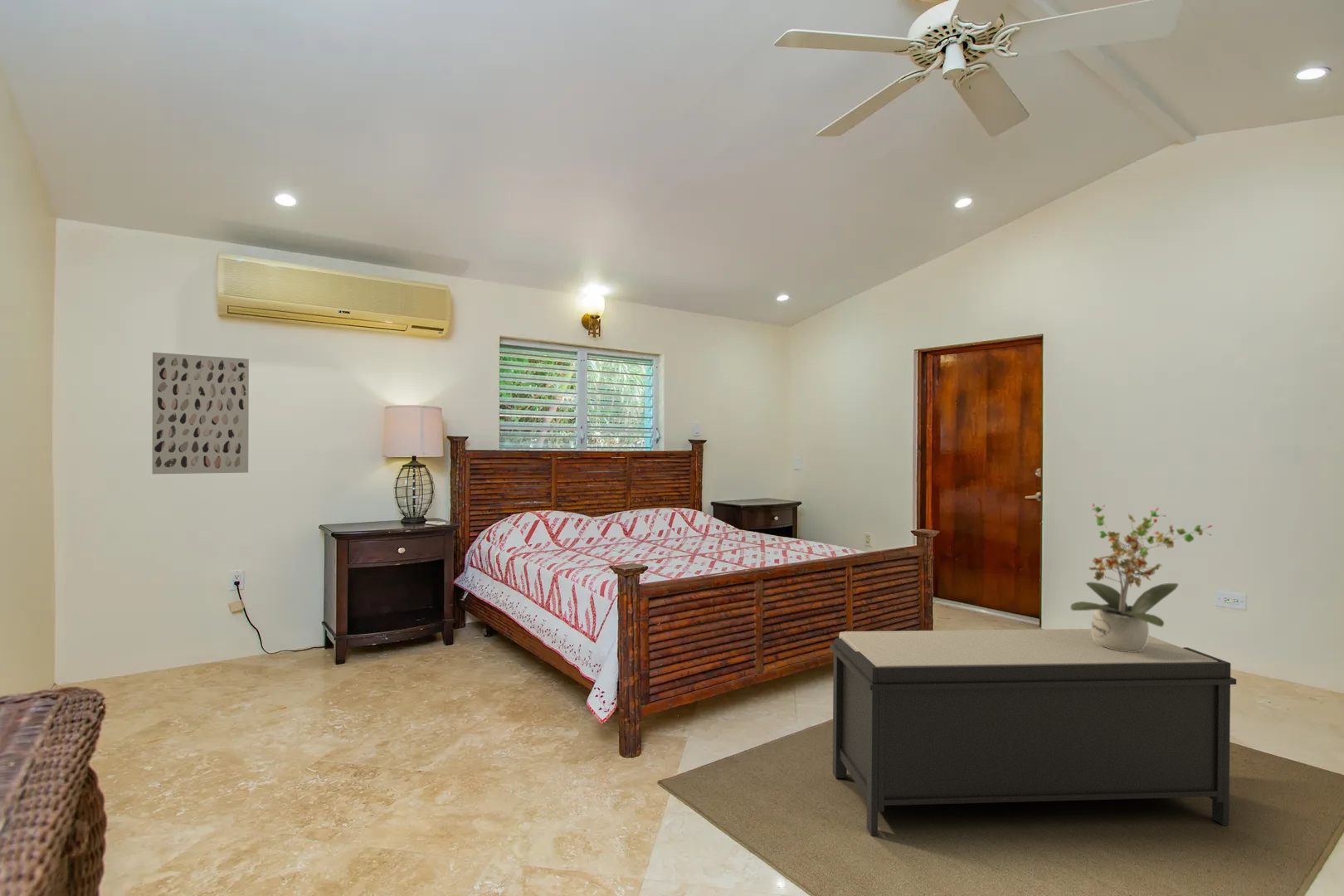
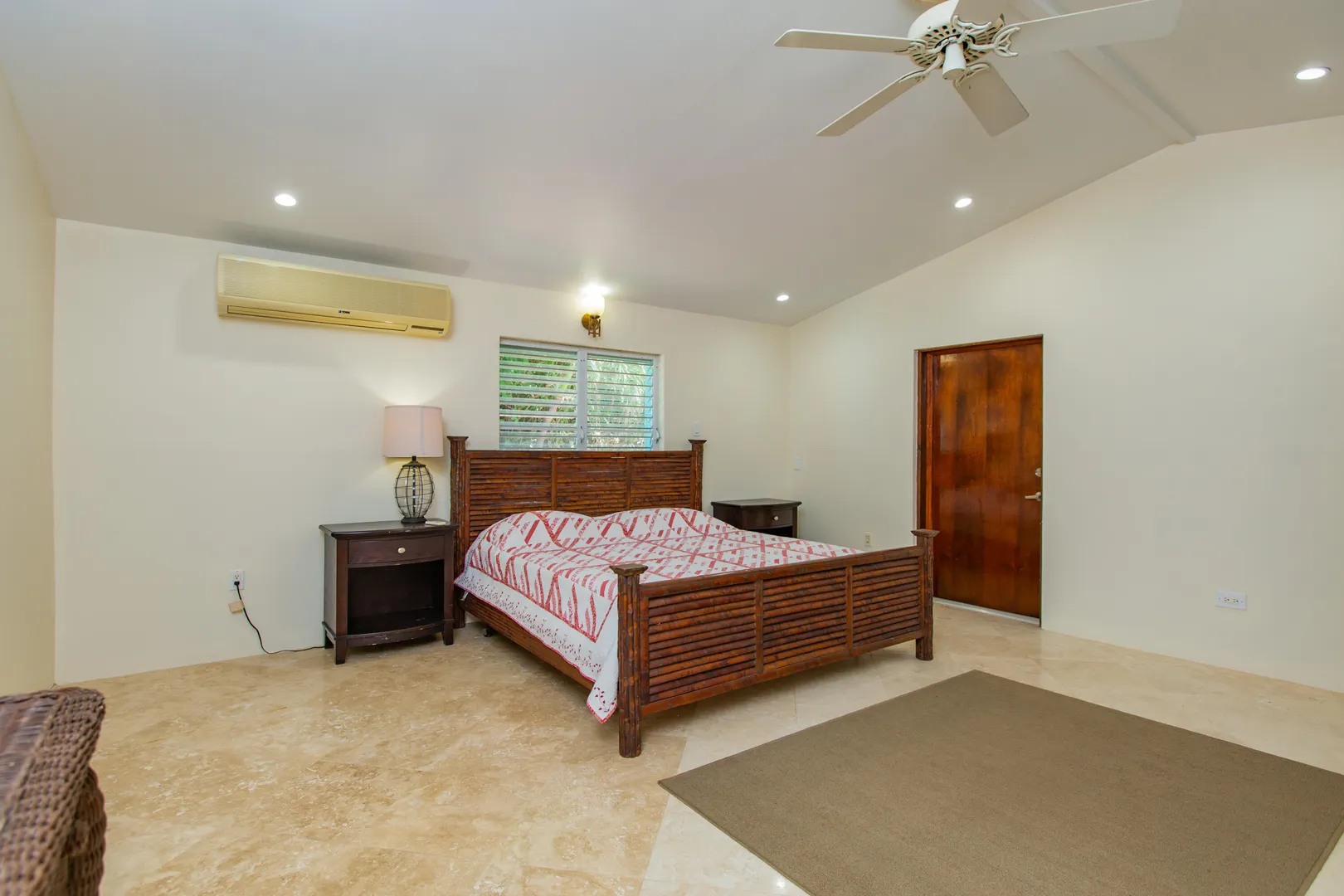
- wall art [152,352,250,475]
- bench [829,628,1237,837]
- potted plant [1069,503,1213,652]
